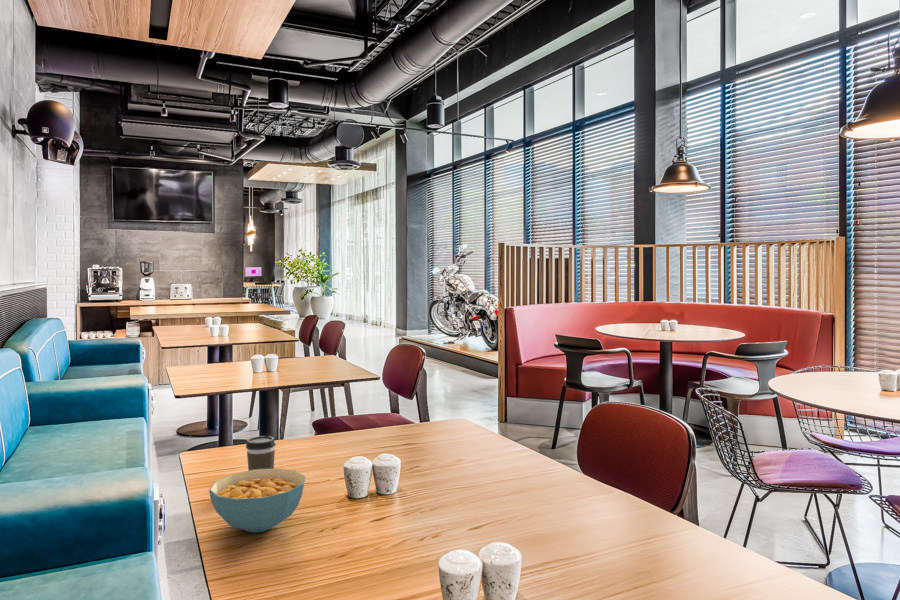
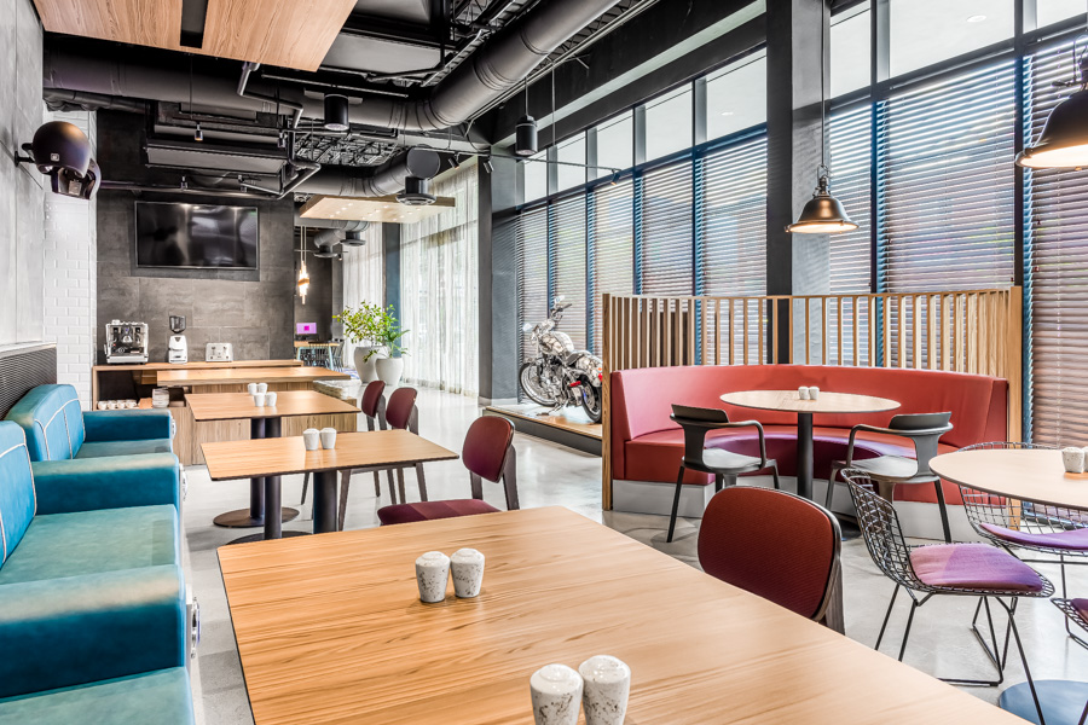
- coffee cup [245,435,277,471]
- cereal bowl [208,467,306,534]
